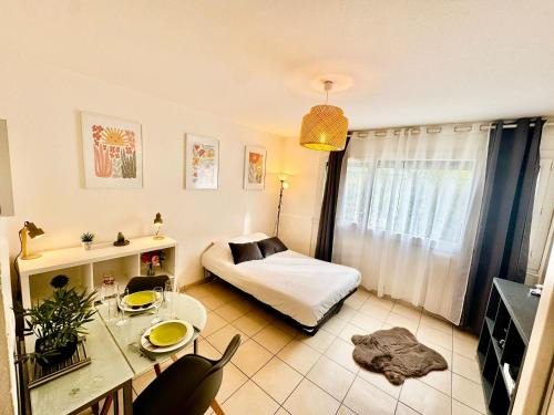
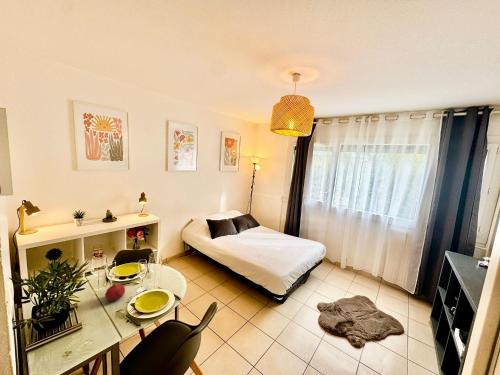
+ fruit [104,282,126,302]
